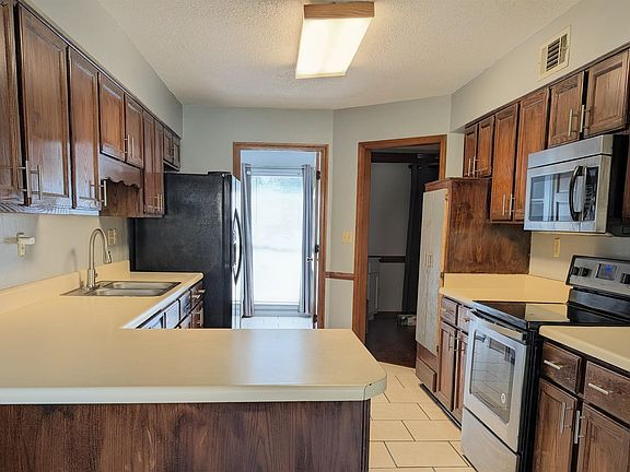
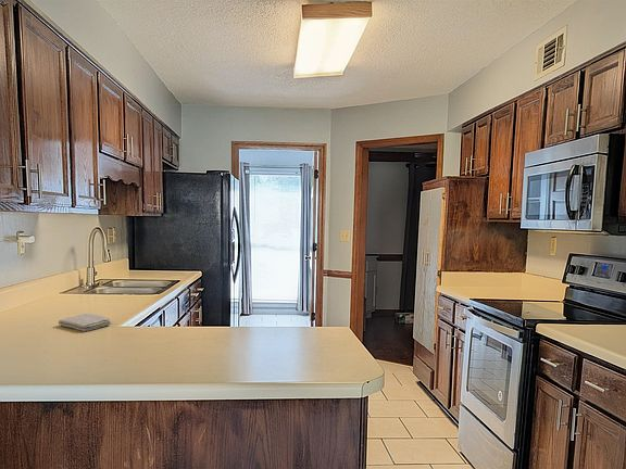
+ washcloth [58,313,112,332]
